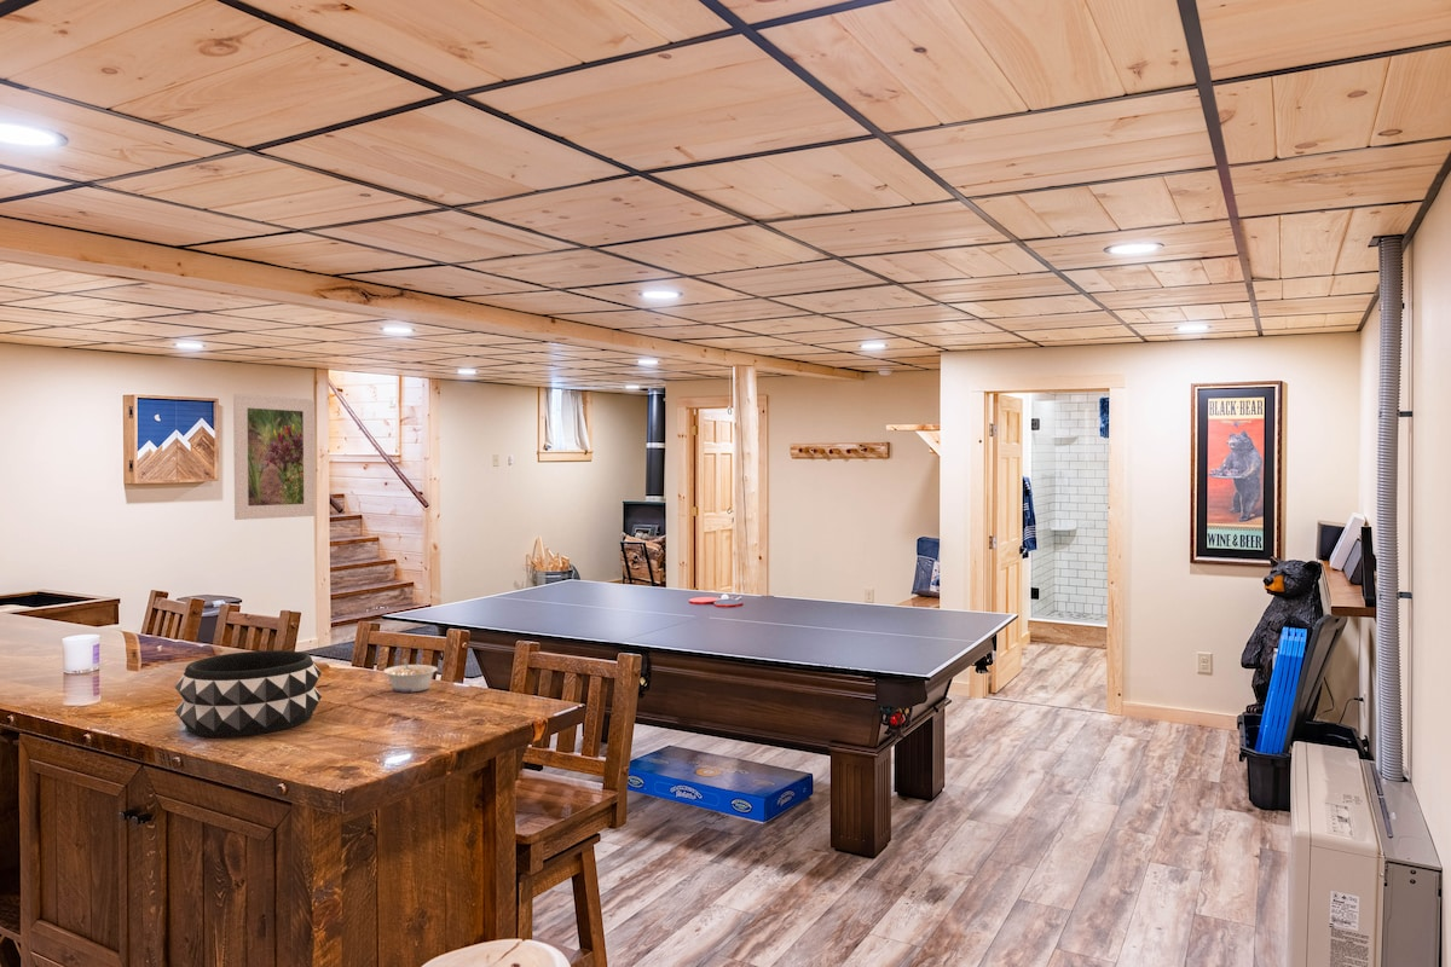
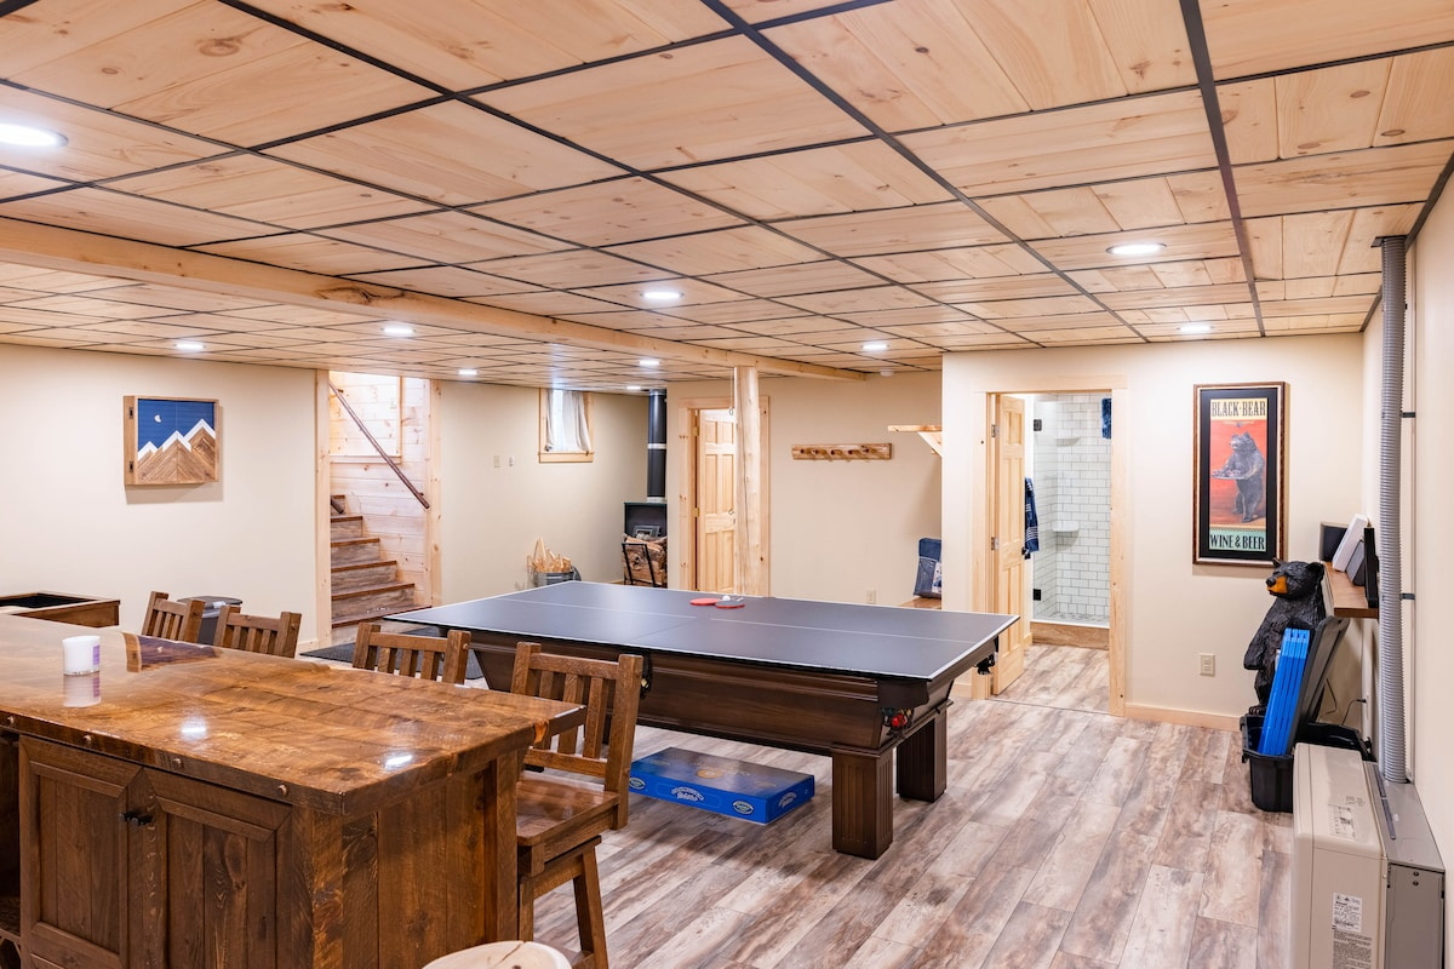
- legume [382,658,439,693]
- decorative bowl [174,649,323,739]
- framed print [232,393,317,521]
